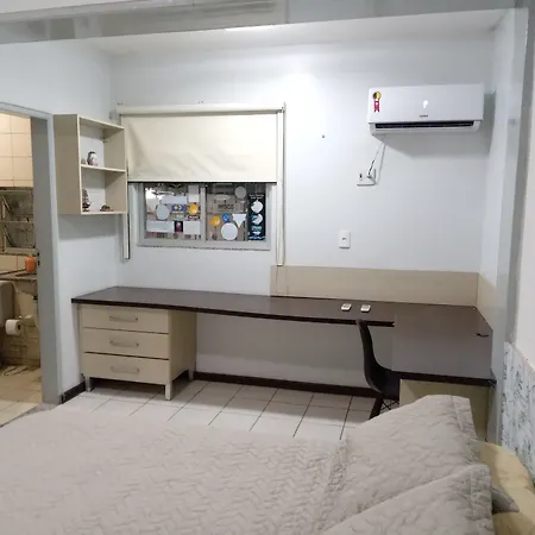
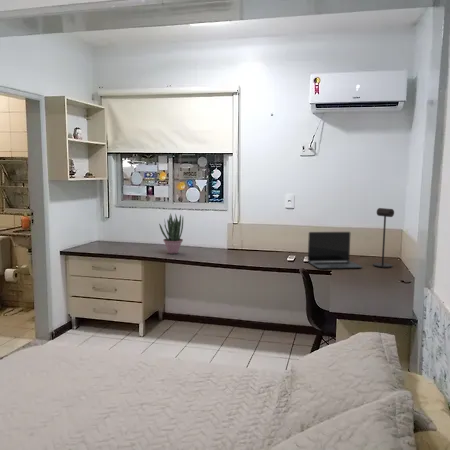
+ laptop [307,231,363,269]
+ desk lamp [372,207,395,269]
+ potted plant [158,212,184,255]
